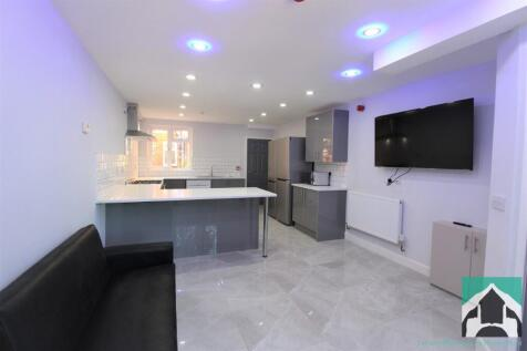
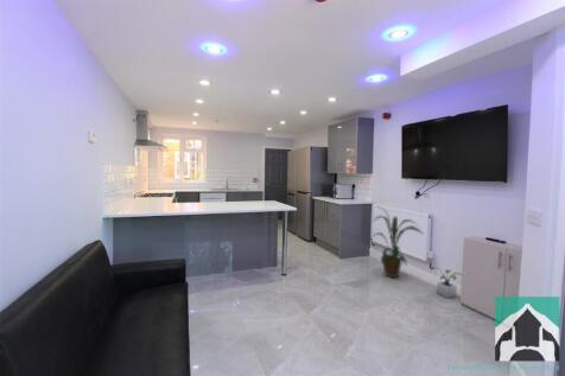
+ house plant [369,205,424,279]
+ potted plant [426,266,463,299]
